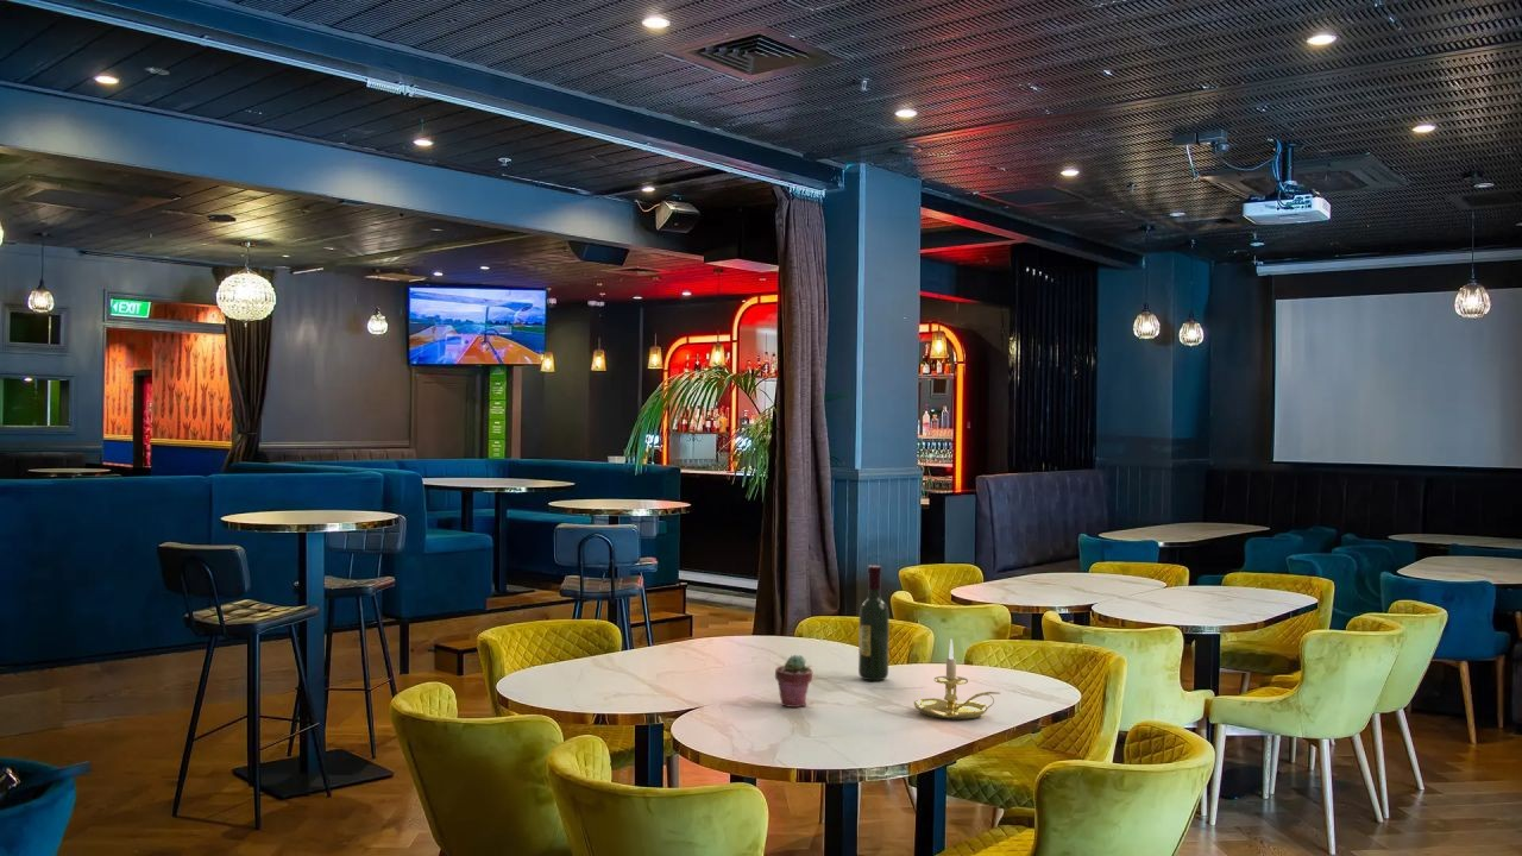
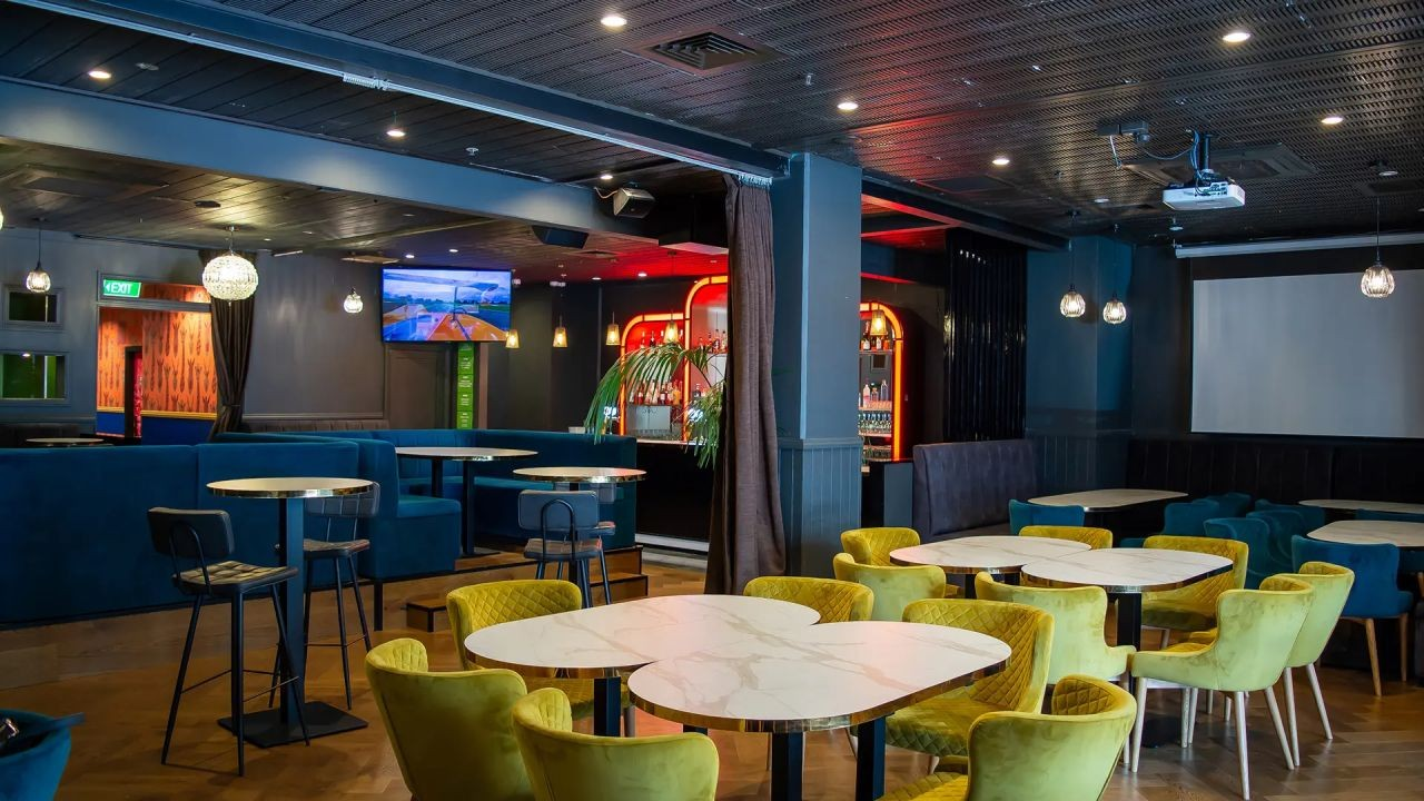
- potted succulent [774,654,813,709]
- candle holder [913,637,1001,720]
- wine bottle [857,565,889,681]
